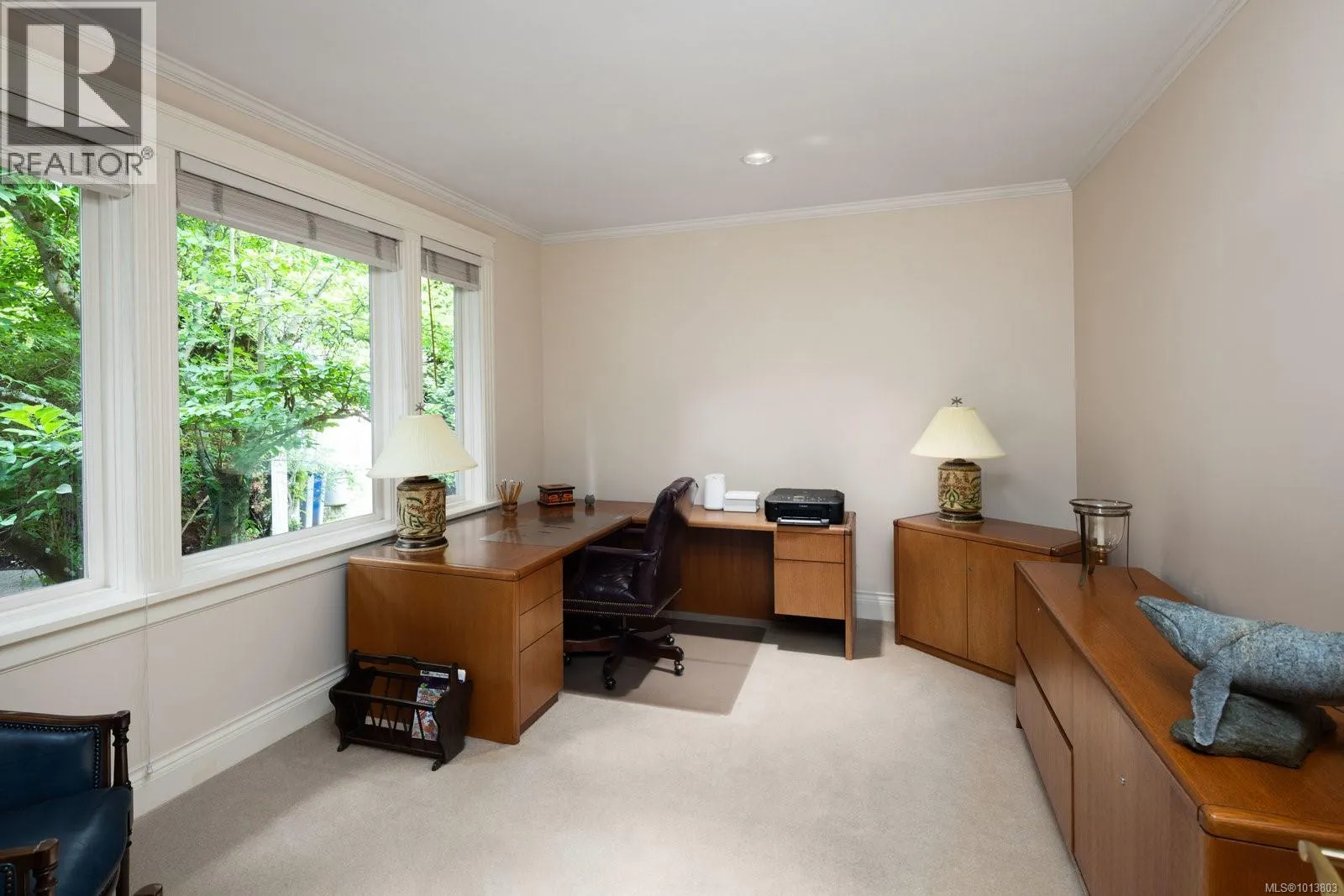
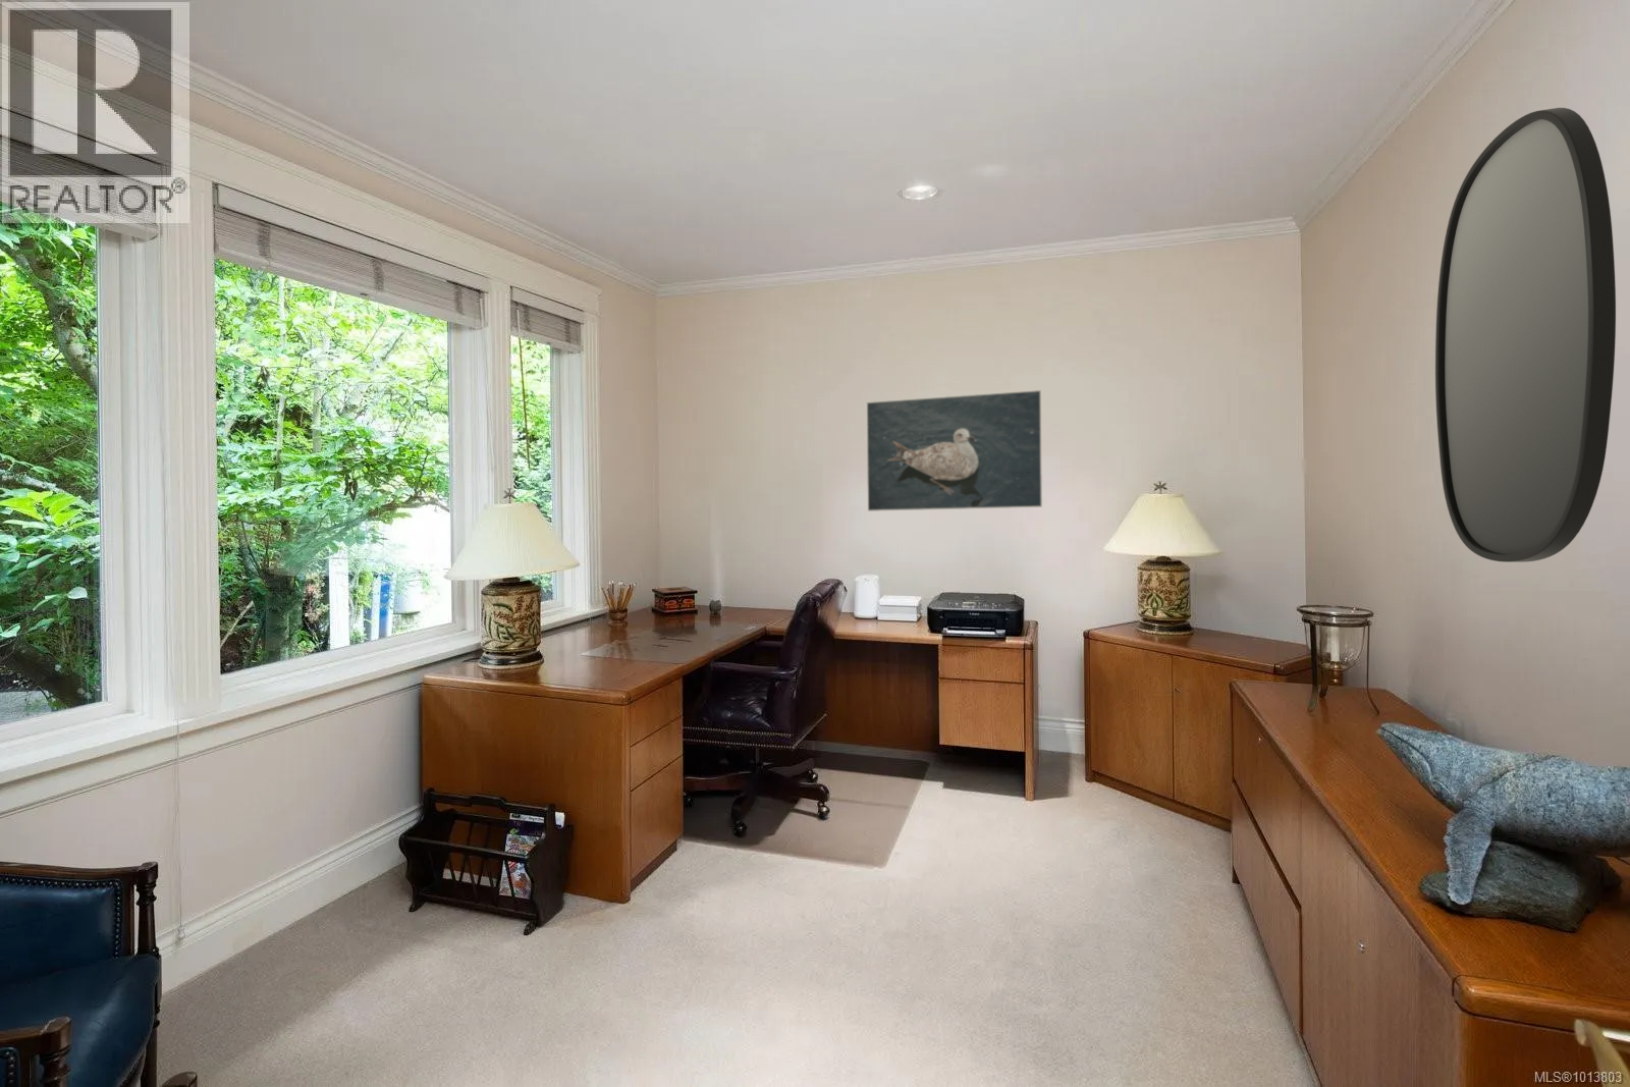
+ home mirror [1435,107,1617,563]
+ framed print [866,389,1043,512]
